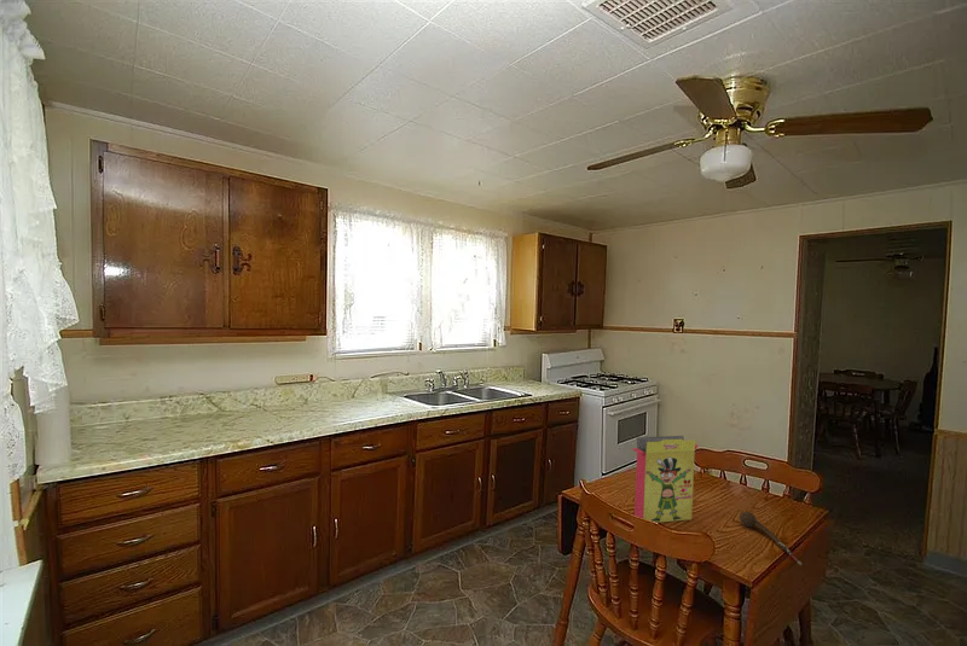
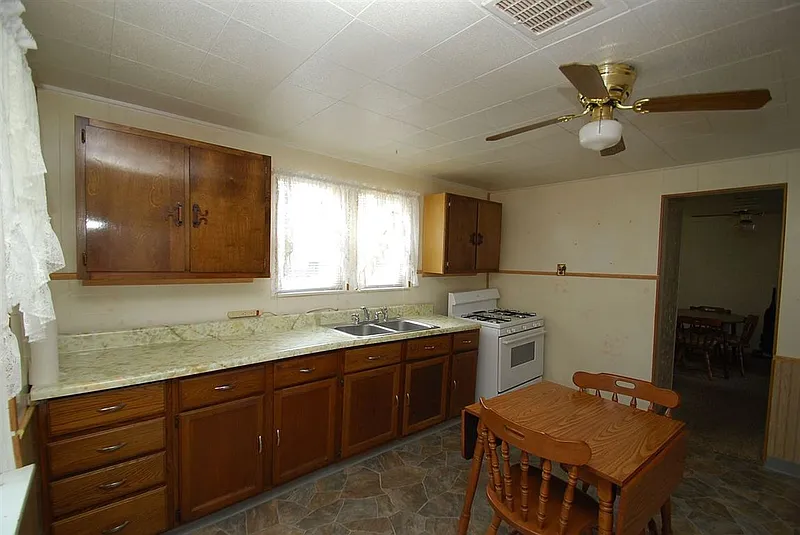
- spoon [739,511,803,566]
- cereal box [631,435,699,524]
